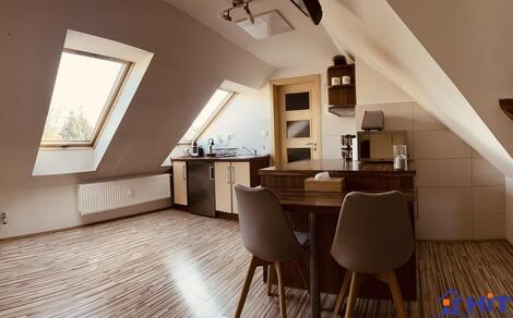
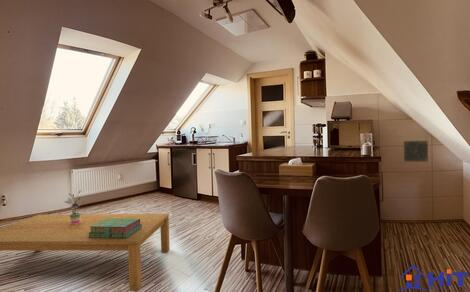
+ potted plant [63,189,82,224]
+ decorative tile [402,140,429,163]
+ coffee table [0,213,171,292]
+ stack of books [88,218,142,238]
